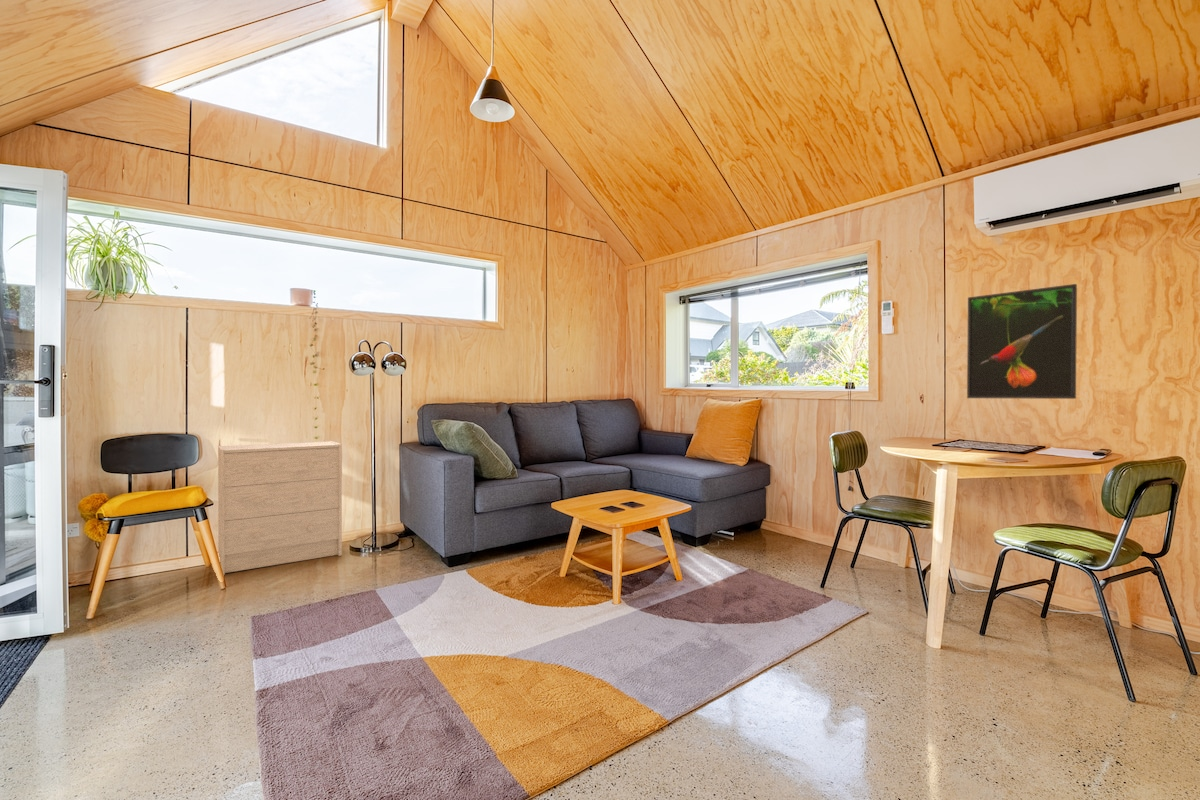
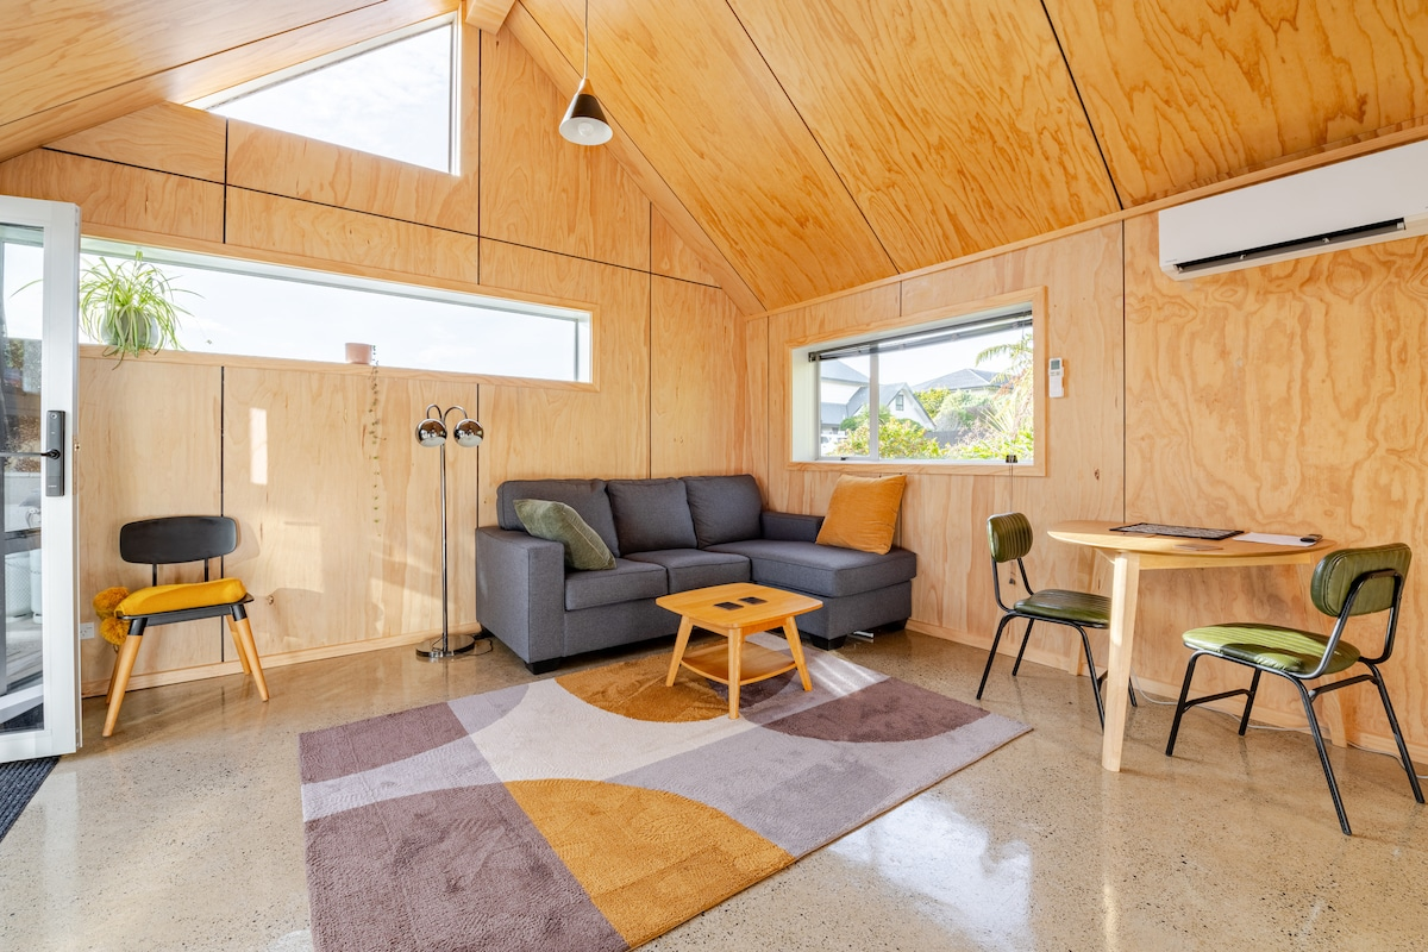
- dresser [217,440,343,576]
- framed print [966,283,1078,400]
